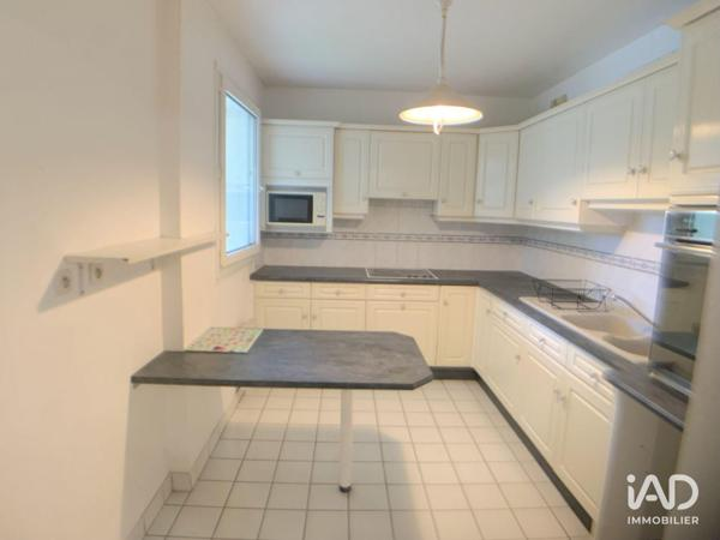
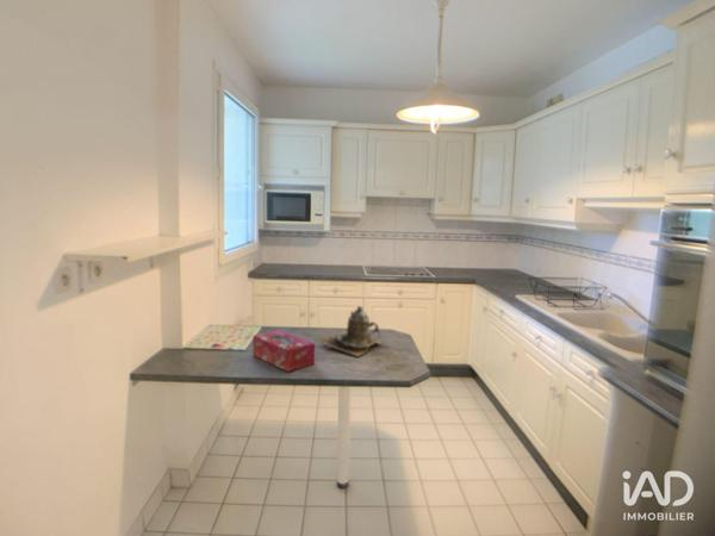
+ tissue box [251,329,316,373]
+ teapot [318,305,384,357]
